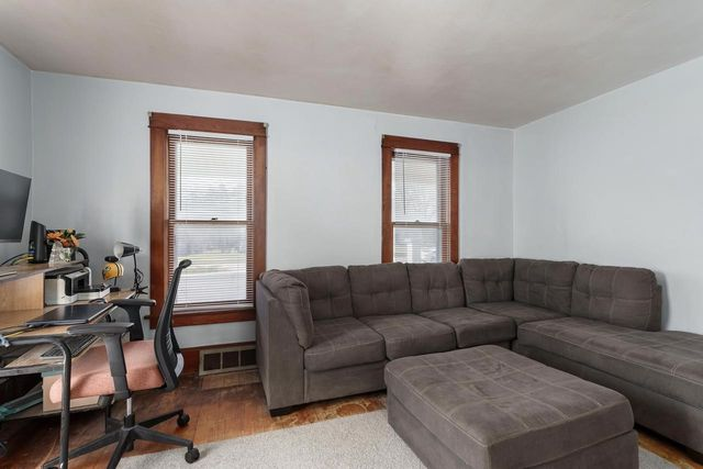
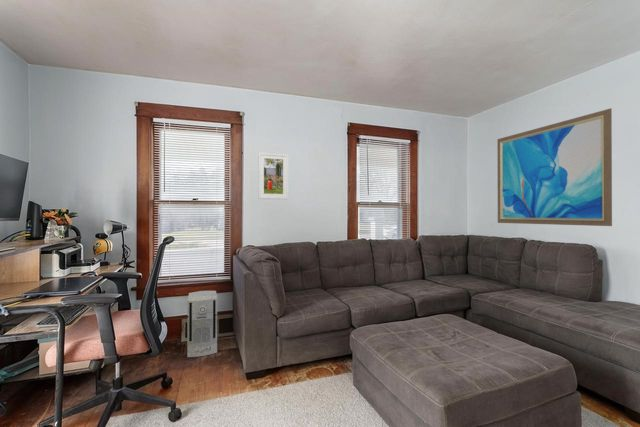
+ wall art [496,107,613,227]
+ air purifier [186,290,218,358]
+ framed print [257,152,289,200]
